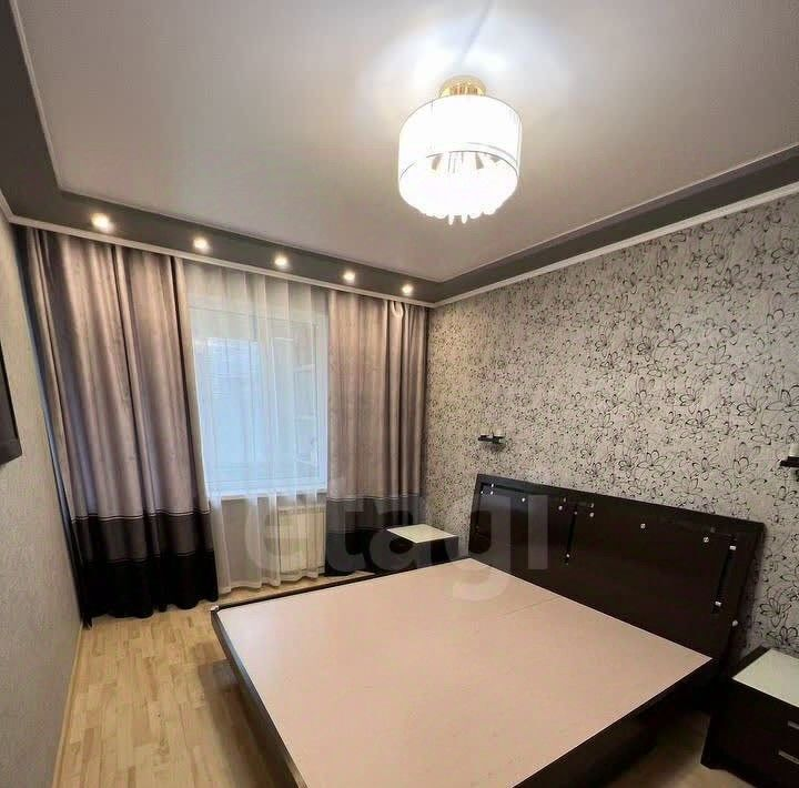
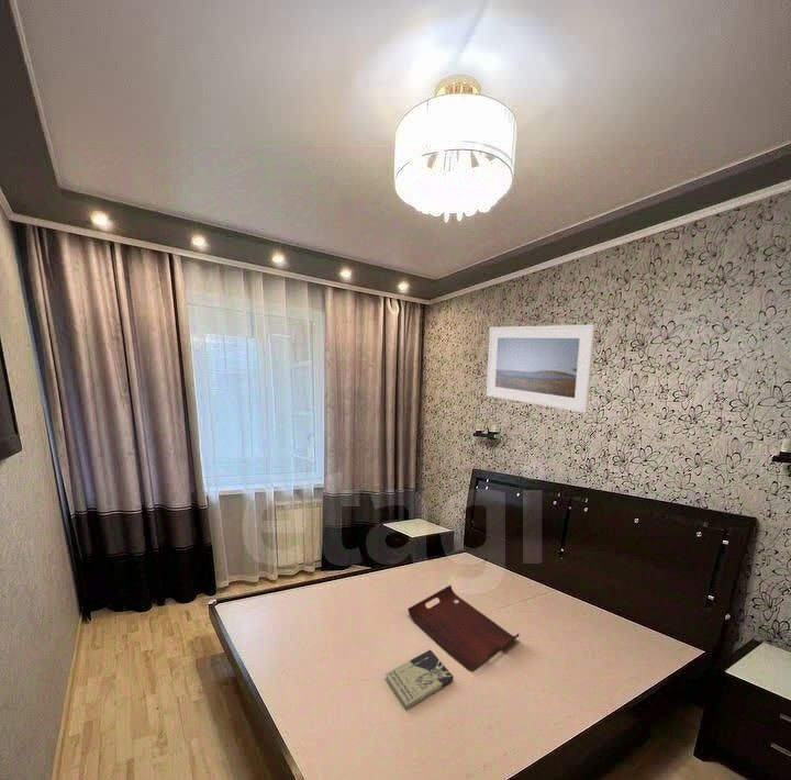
+ book [385,649,455,711]
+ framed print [486,323,597,414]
+ serving tray [406,584,521,673]
